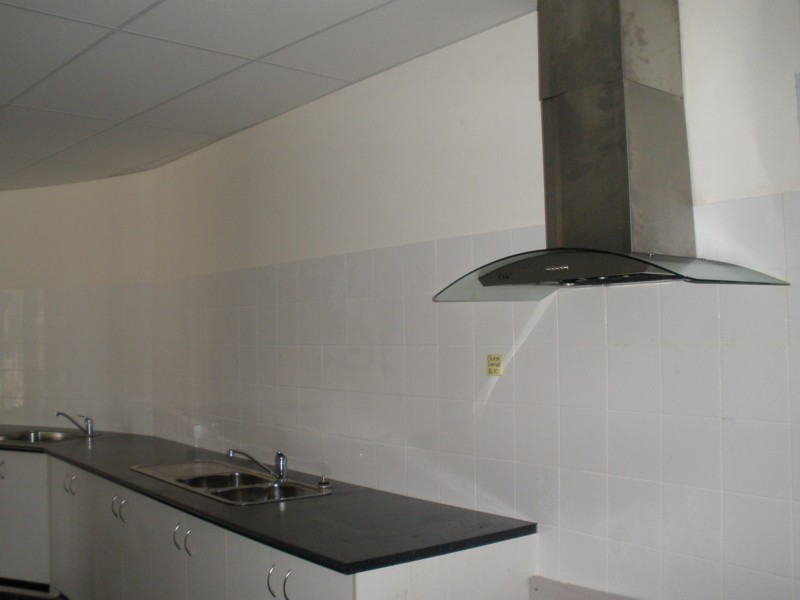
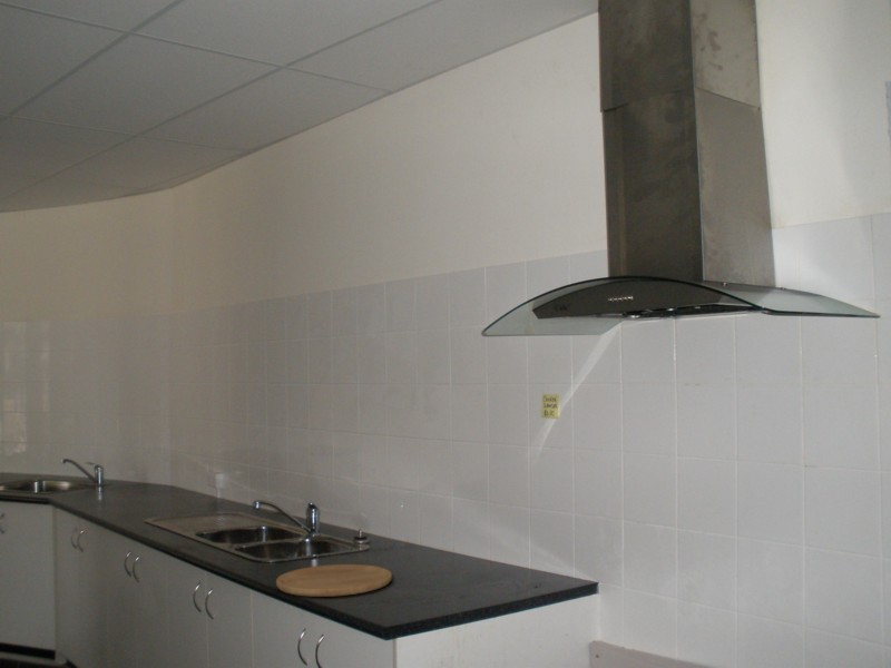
+ cutting board [275,563,393,598]
